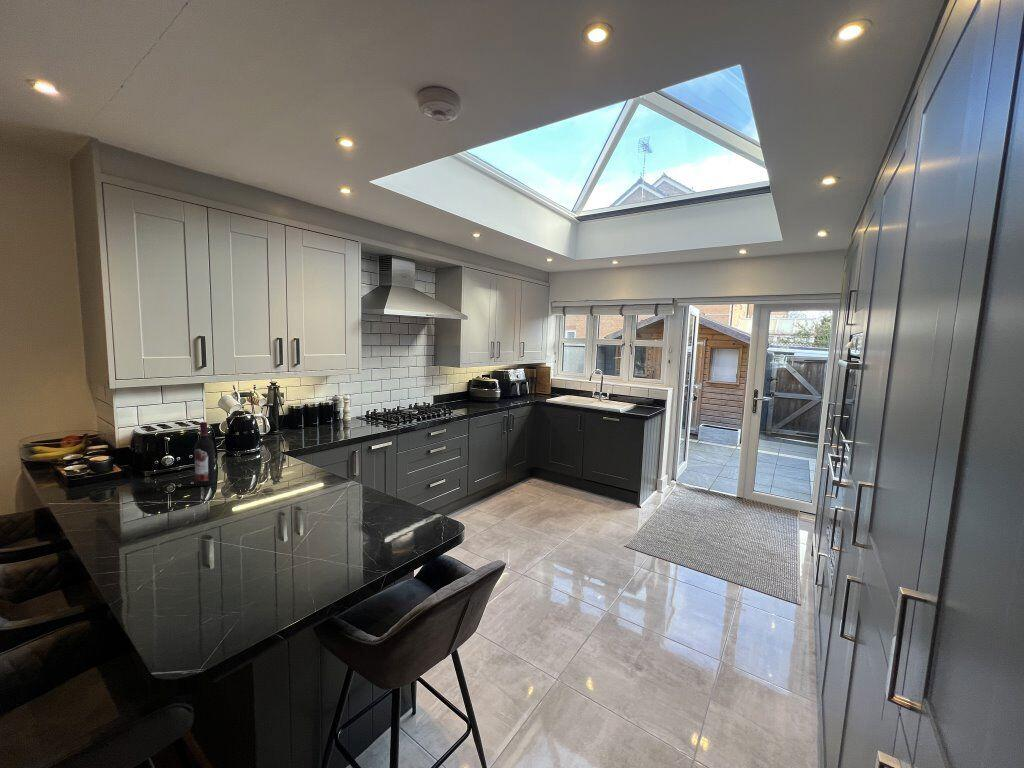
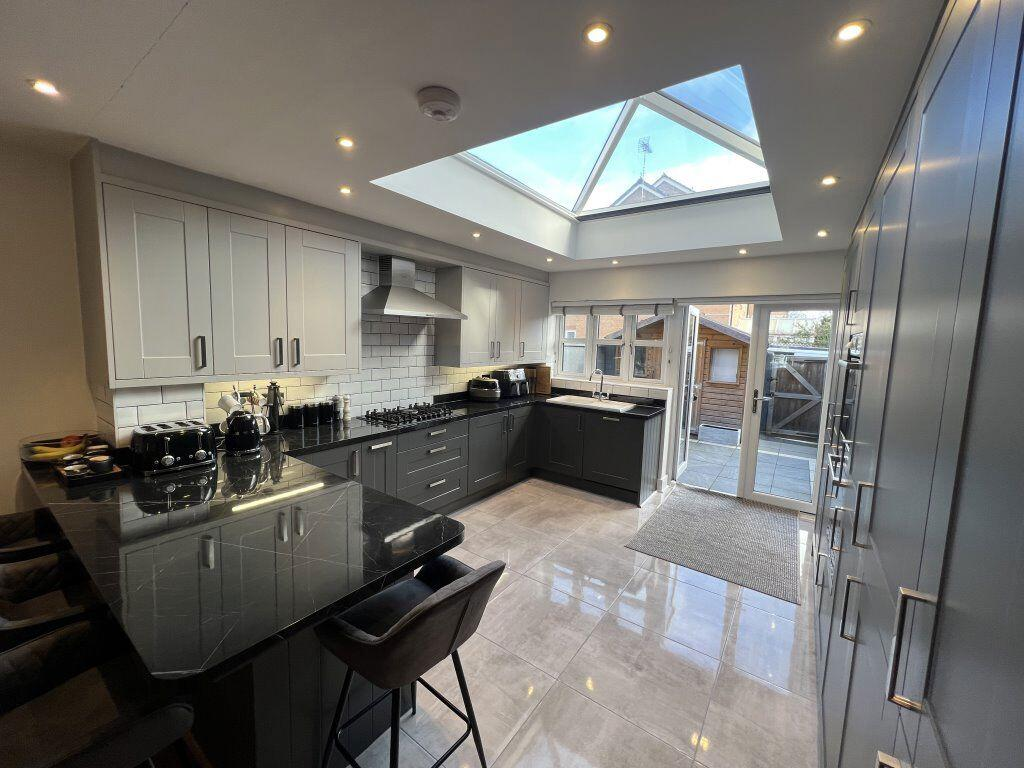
- wine bottle [193,421,216,487]
